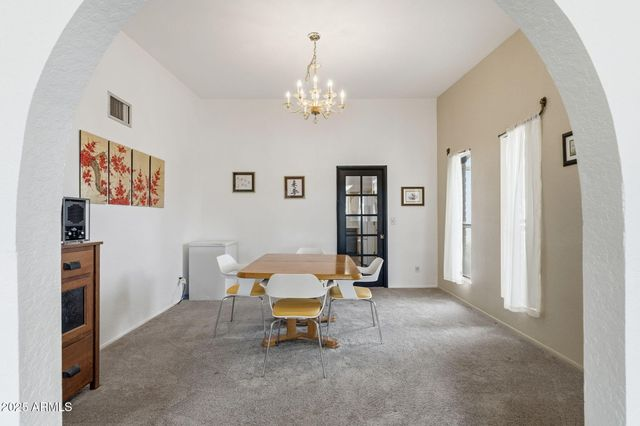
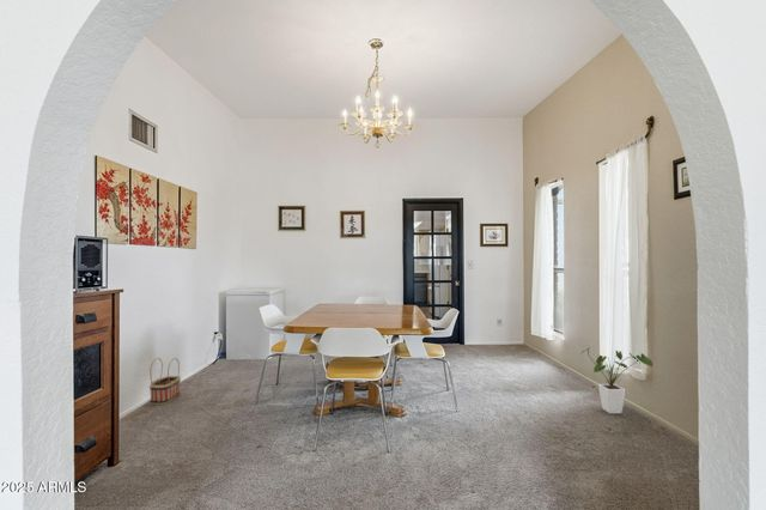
+ basket [148,357,182,406]
+ house plant [579,346,655,414]
